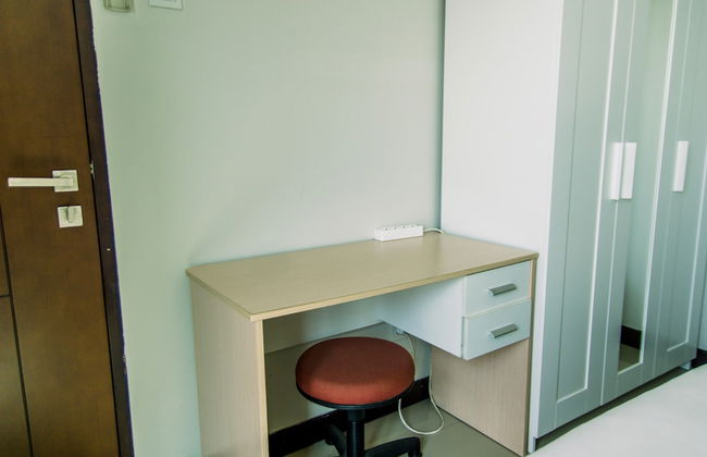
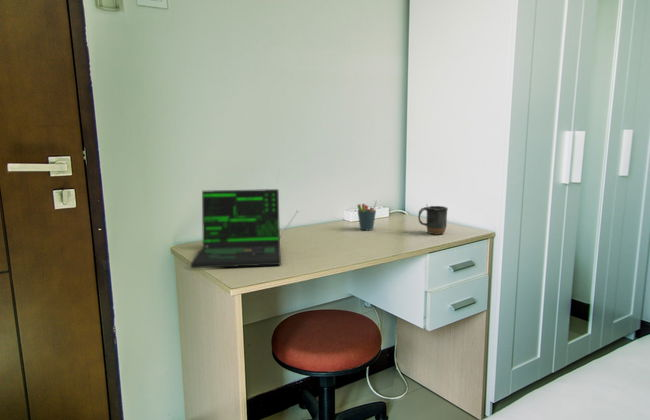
+ laptop [190,188,299,269]
+ mug [417,203,449,235]
+ pen holder [356,199,378,231]
